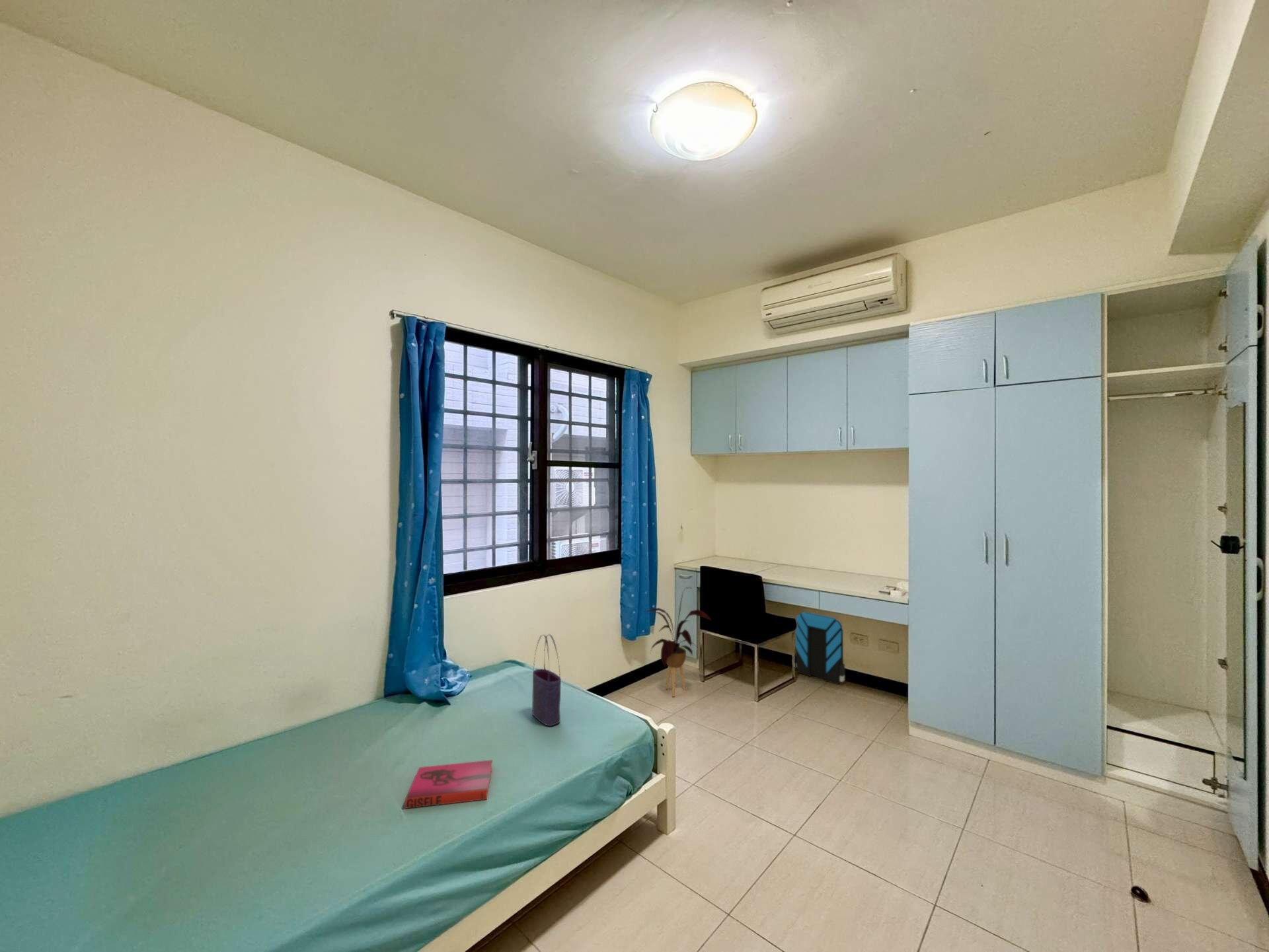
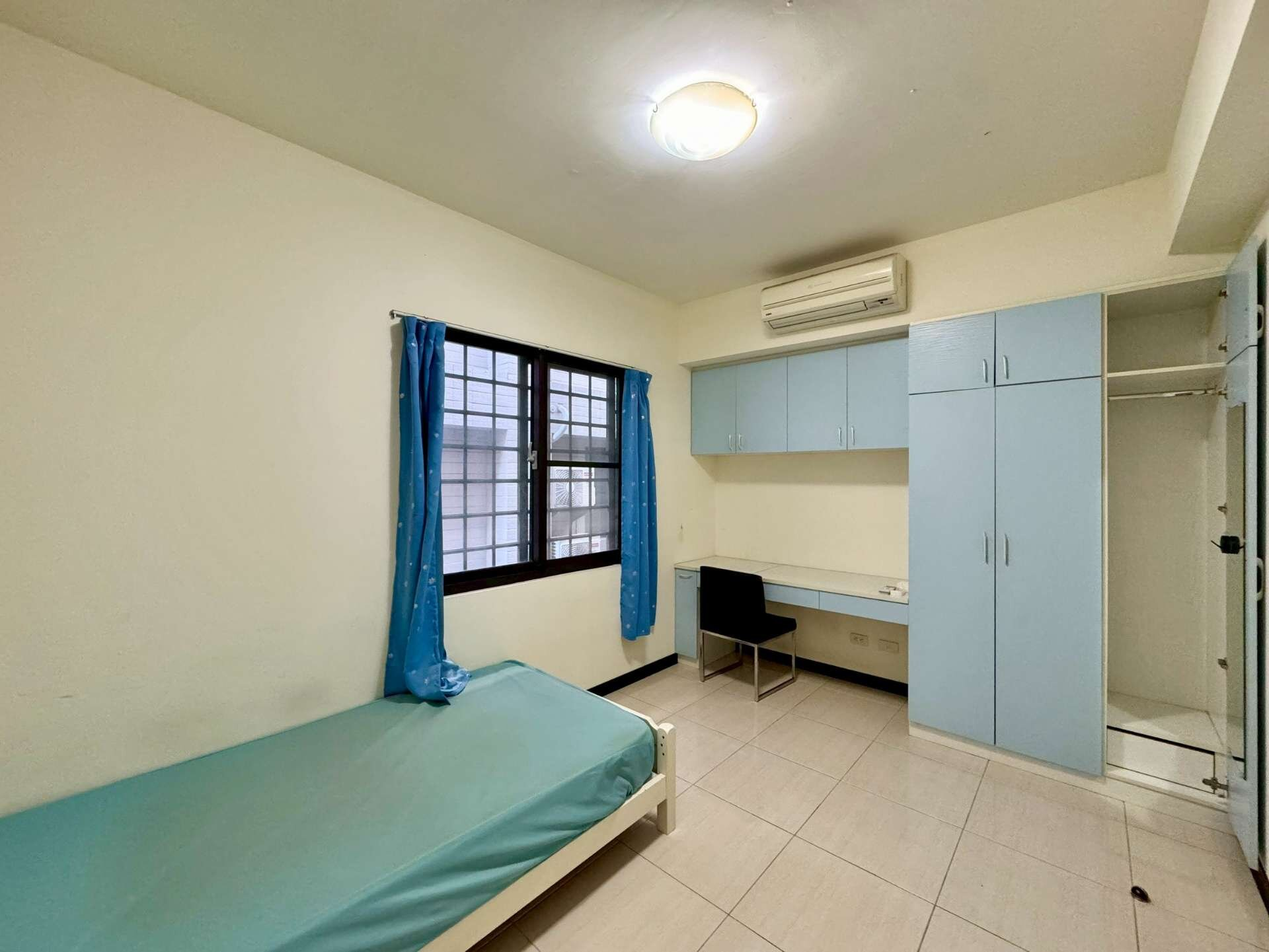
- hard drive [794,611,845,685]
- tote bag [531,634,562,727]
- house plant [644,587,712,698]
- hardback book [404,759,493,809]
